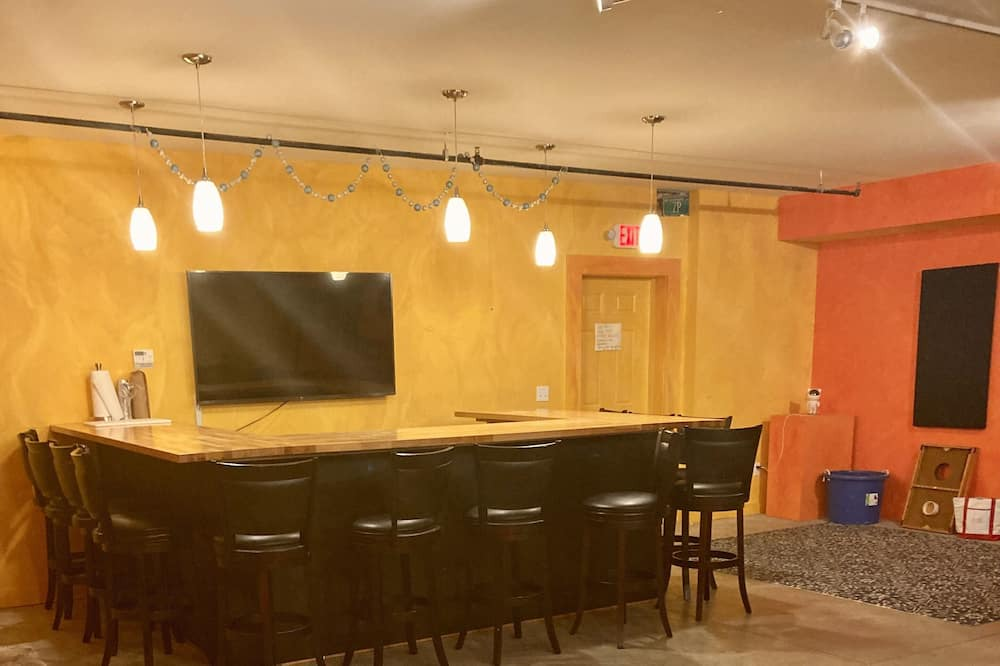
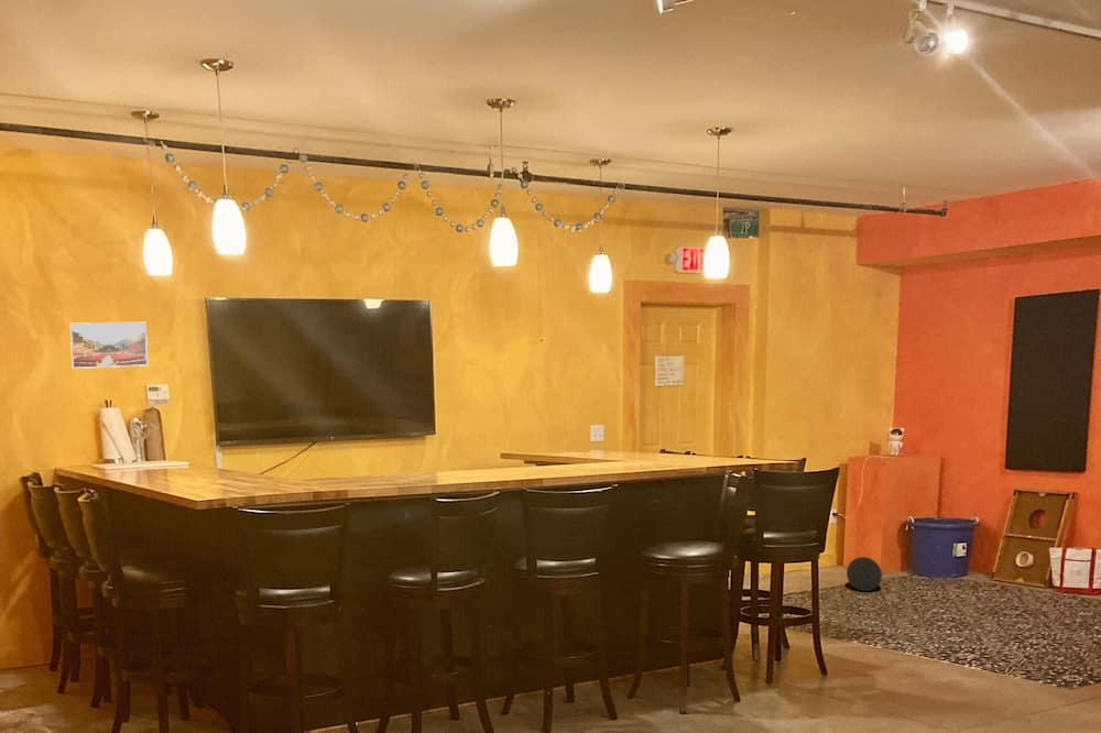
+ ball [846,556,883,592]
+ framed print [69,321,149,370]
